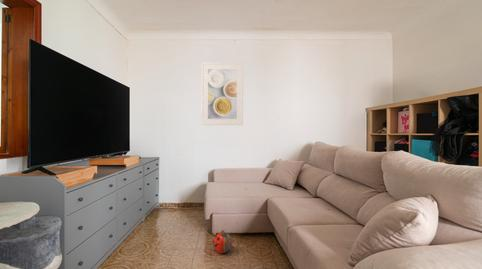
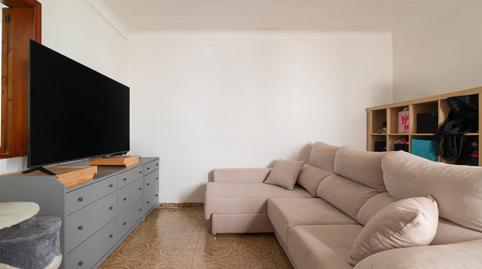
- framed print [200,62,244,126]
- decorative ball [212,229,233,254]
